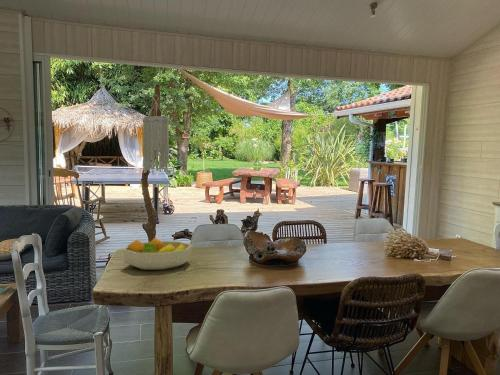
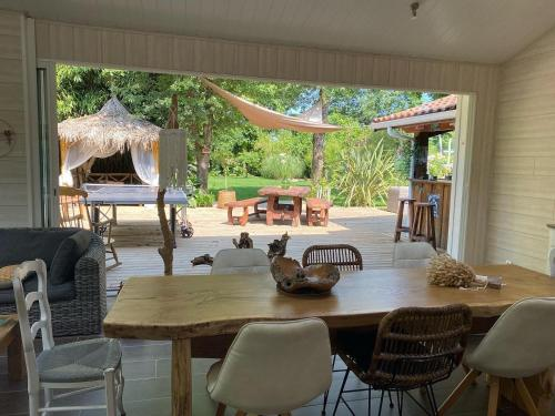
- fruit bowl [122,237,193,271]
